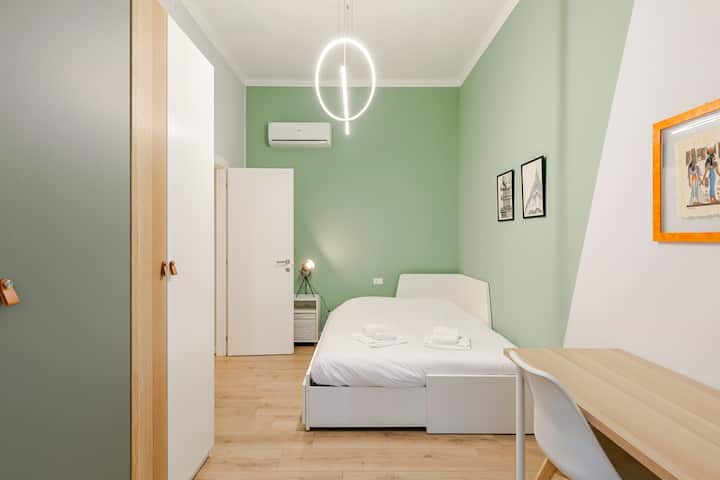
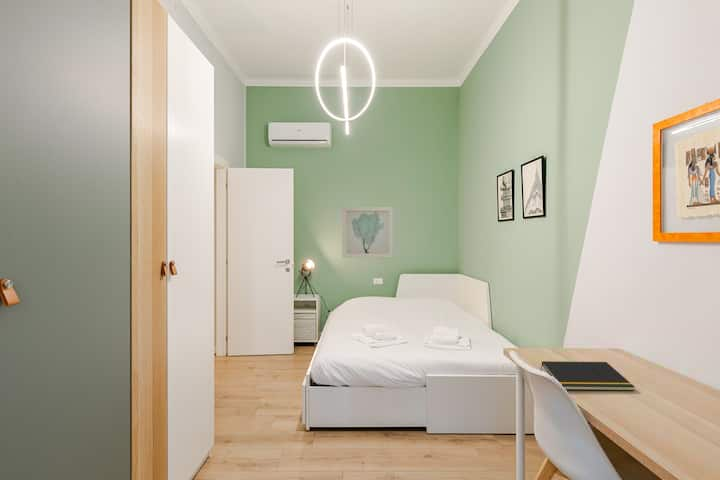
+ notepad [540,360,636,392]
+ wall art [341,206,394,259]
